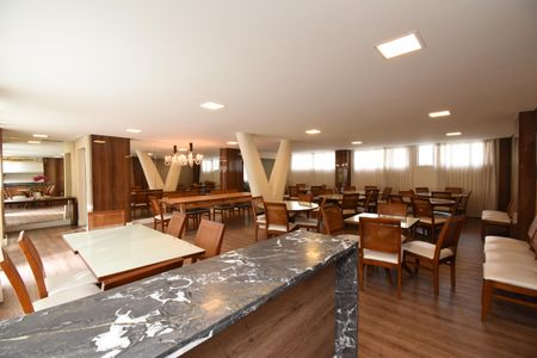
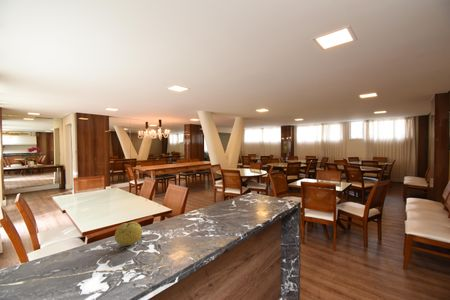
+ fruit [114,221,143,247]
